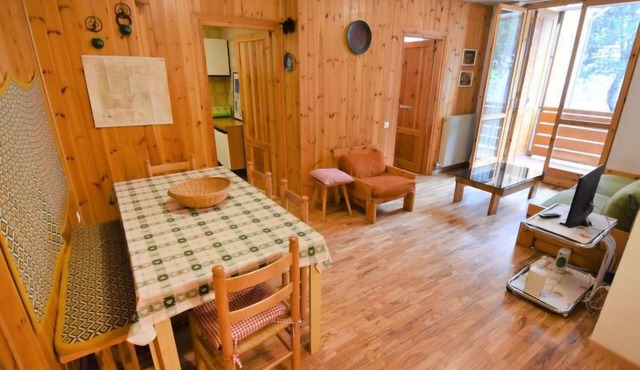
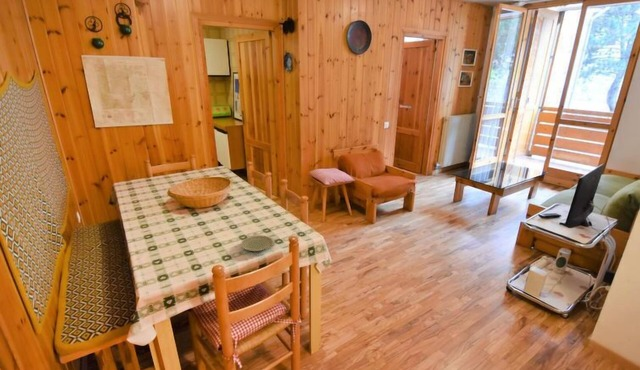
+ plate [240,234,274,252]
